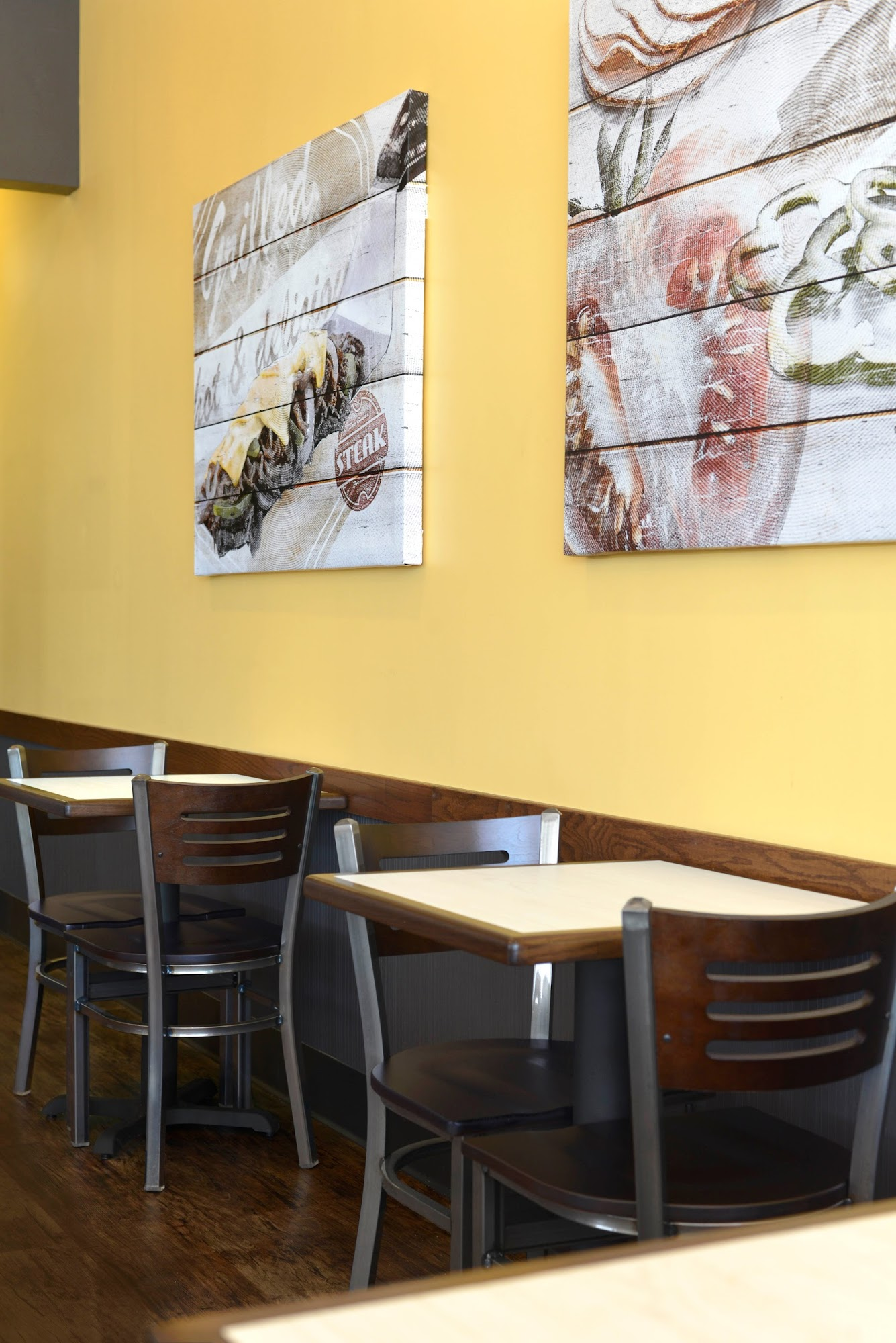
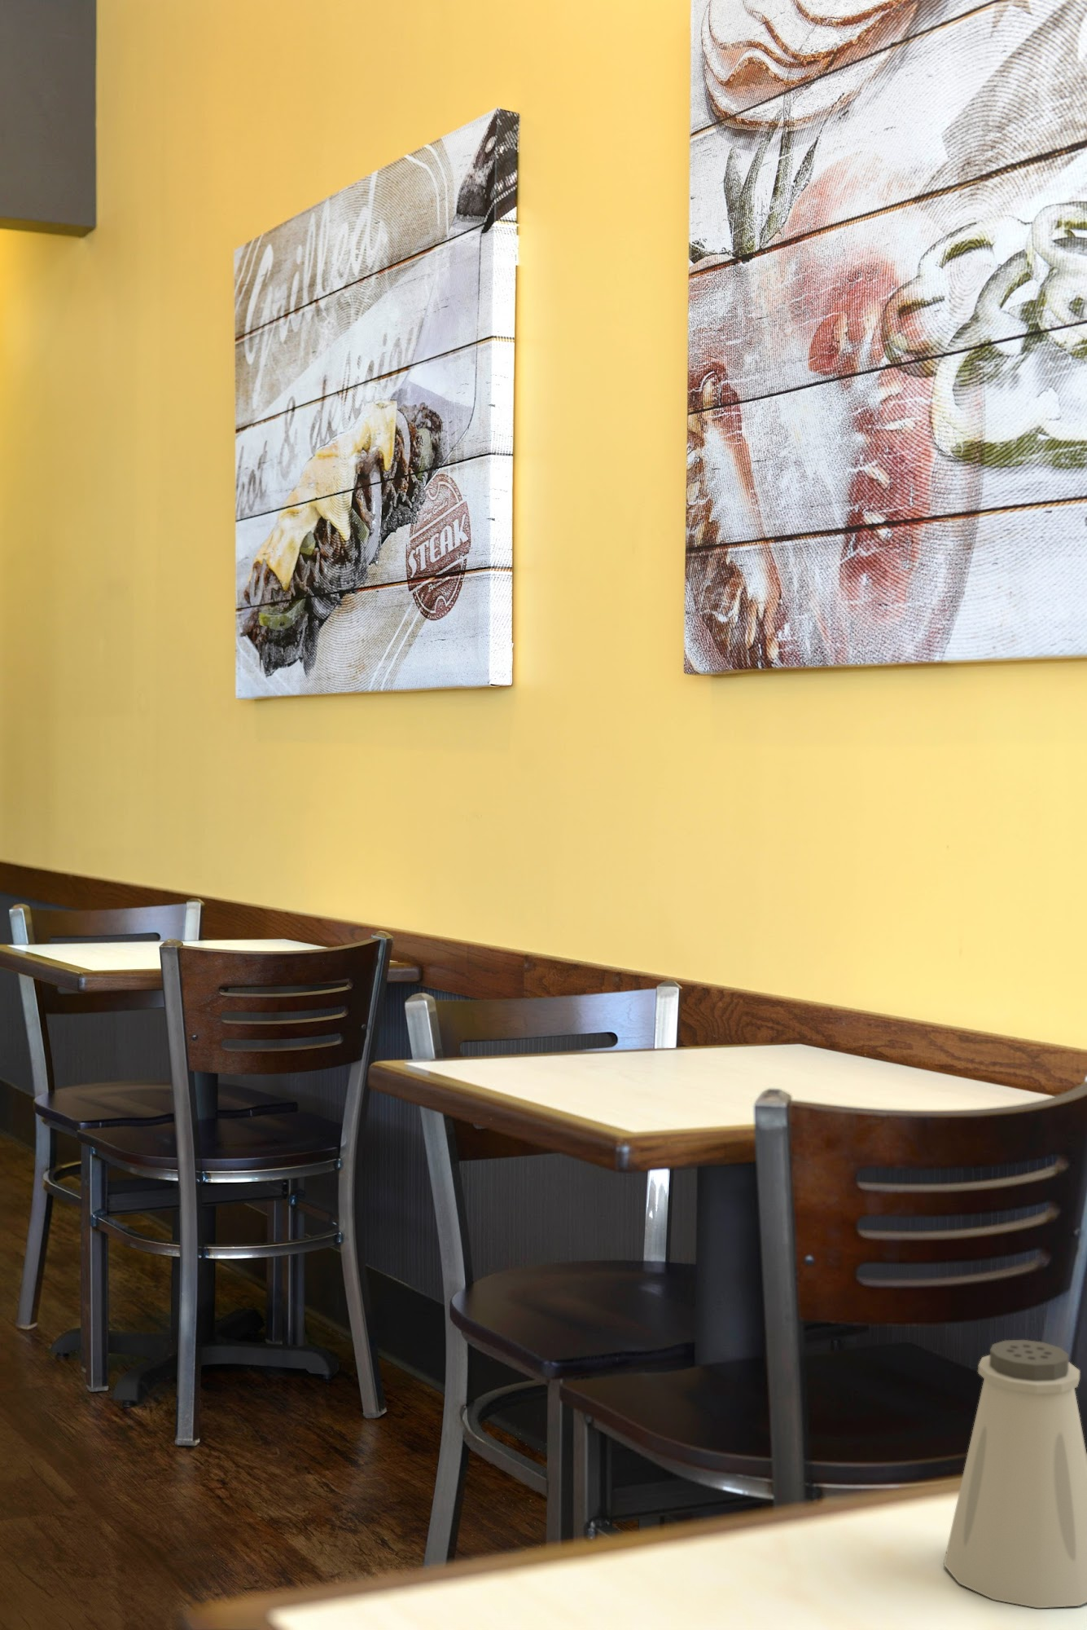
+ saltshaker [943,1339,1087,1609]
